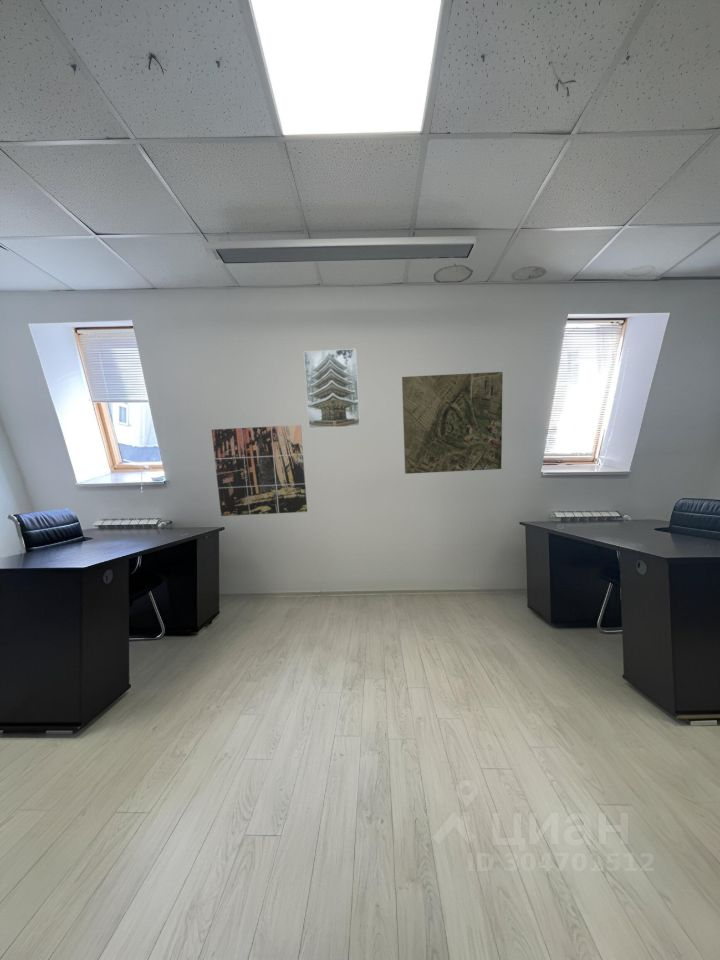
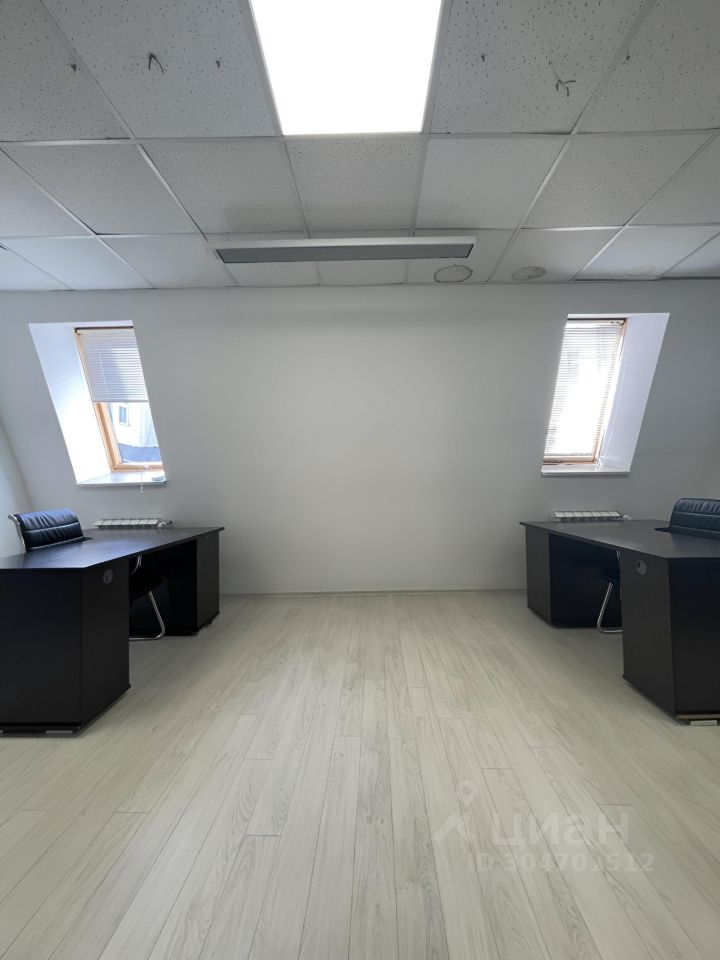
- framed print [303,348,361,430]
- map [401,371,504,475]
- wall art [211,424,308,517]
